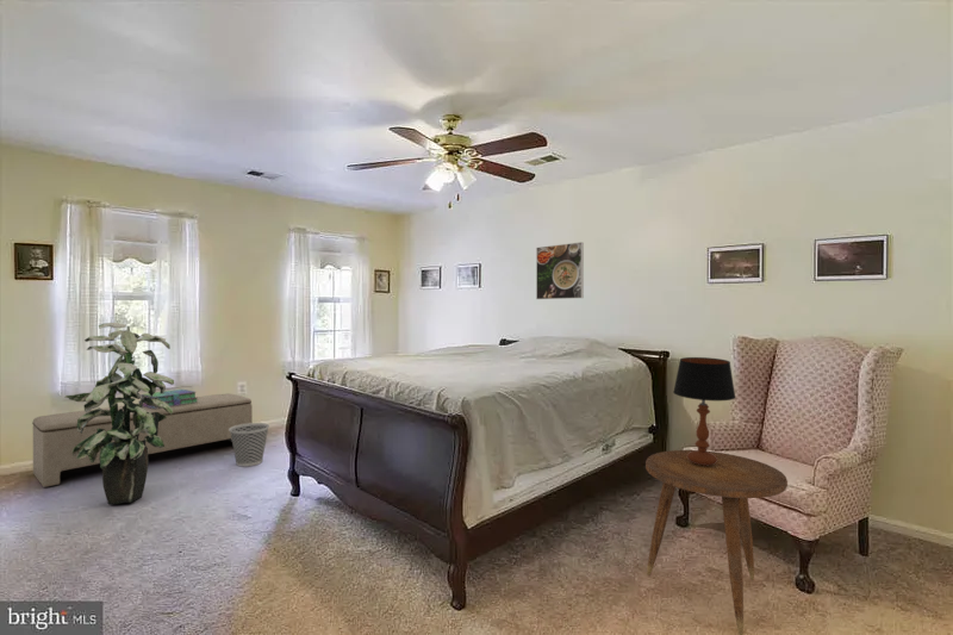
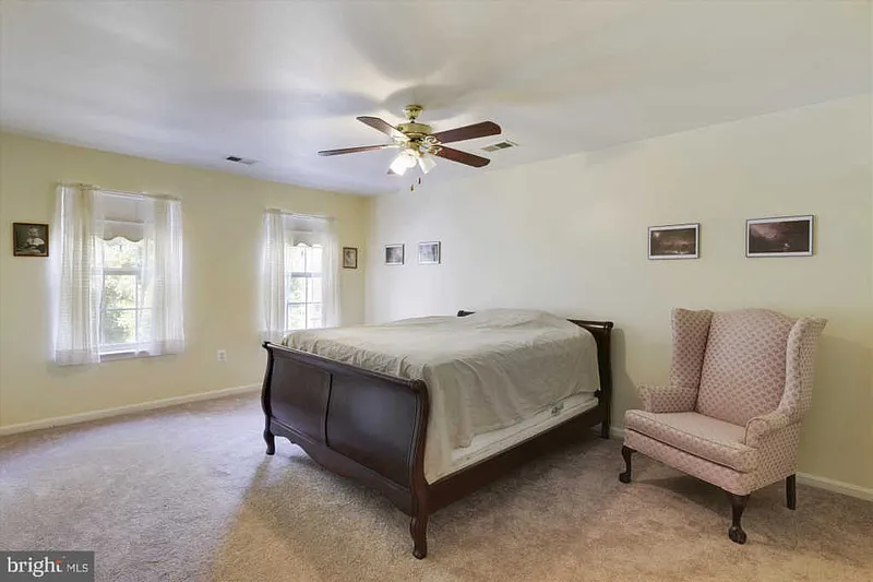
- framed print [535,241,585,300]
- bench [31,392,254,488]
- stack of books [138,388,198,409]
- table lamp [672,356,736,466]
- side table [644,449,789,635]
- wastebasket [229,422,270,468]
- indoor plant [63,322,175,505]
